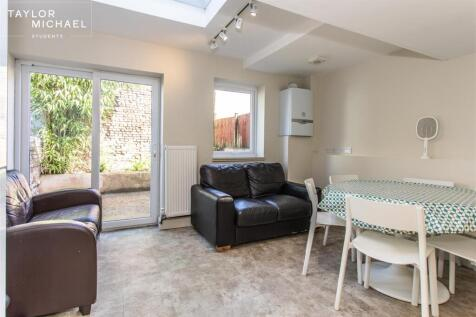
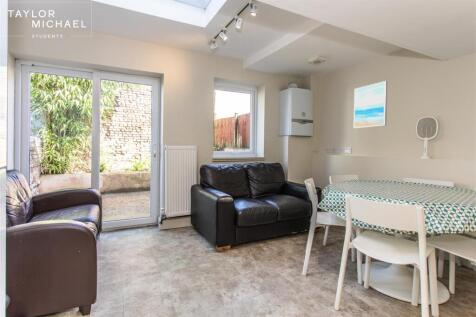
+ wall art [353,80,388,129]
